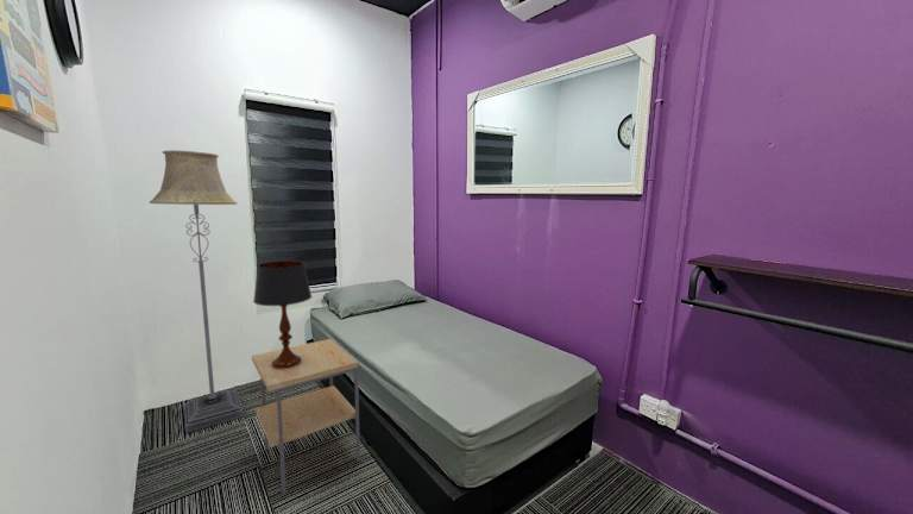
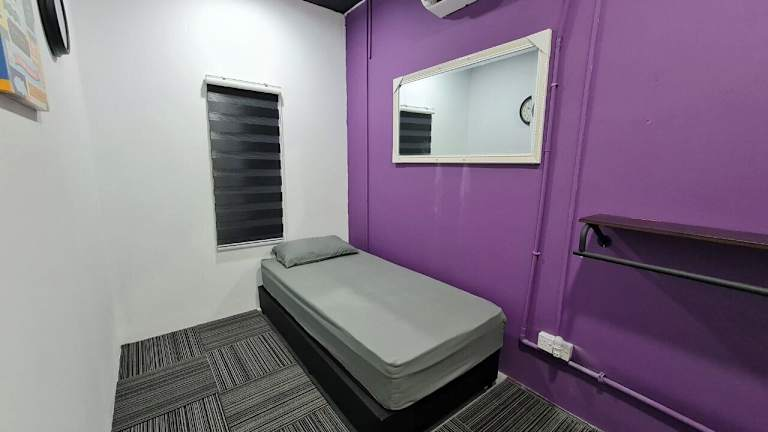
- side table [251,338,361,496]
- table lamp [252,259,313,369]
- floor lamp [149,149,244,434]
